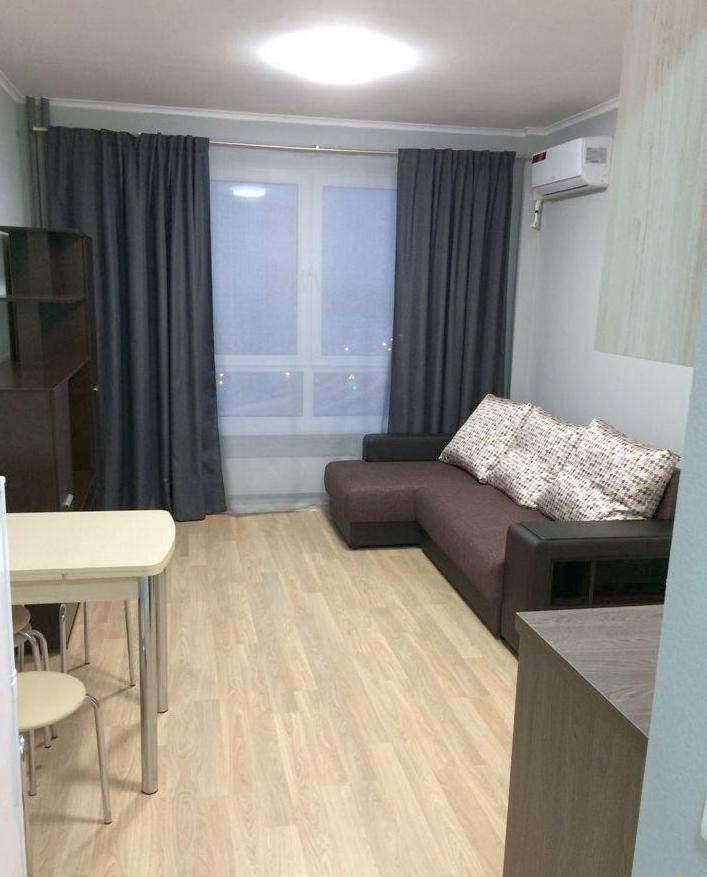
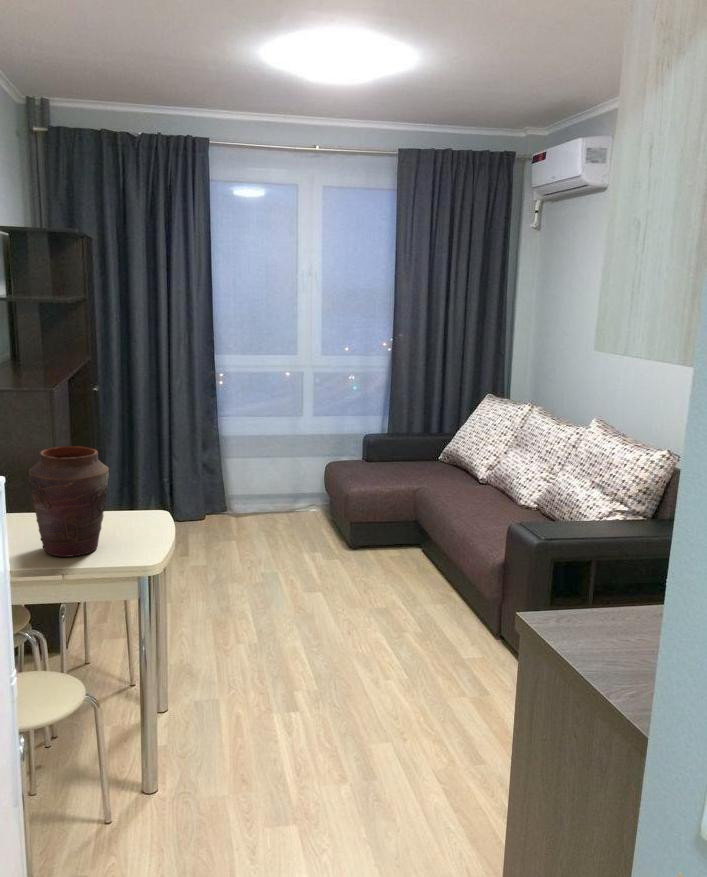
+ vase [28,445,110,558]
